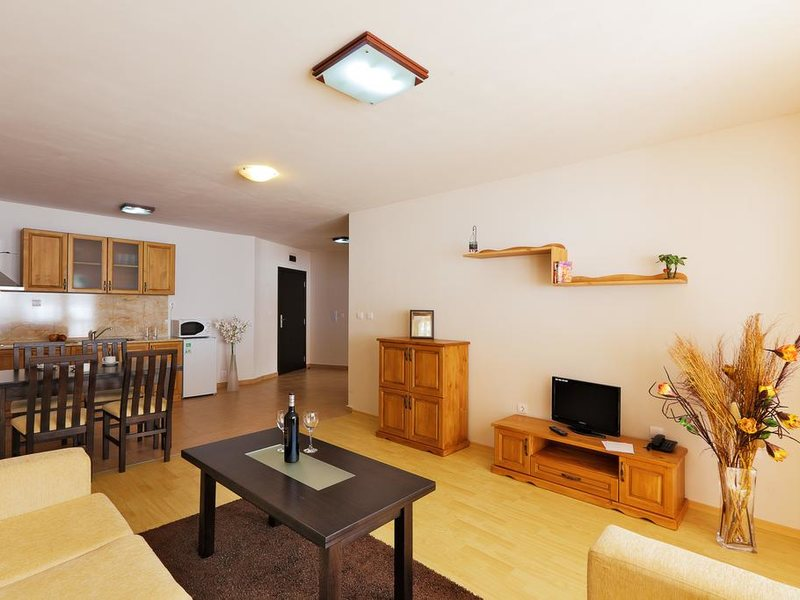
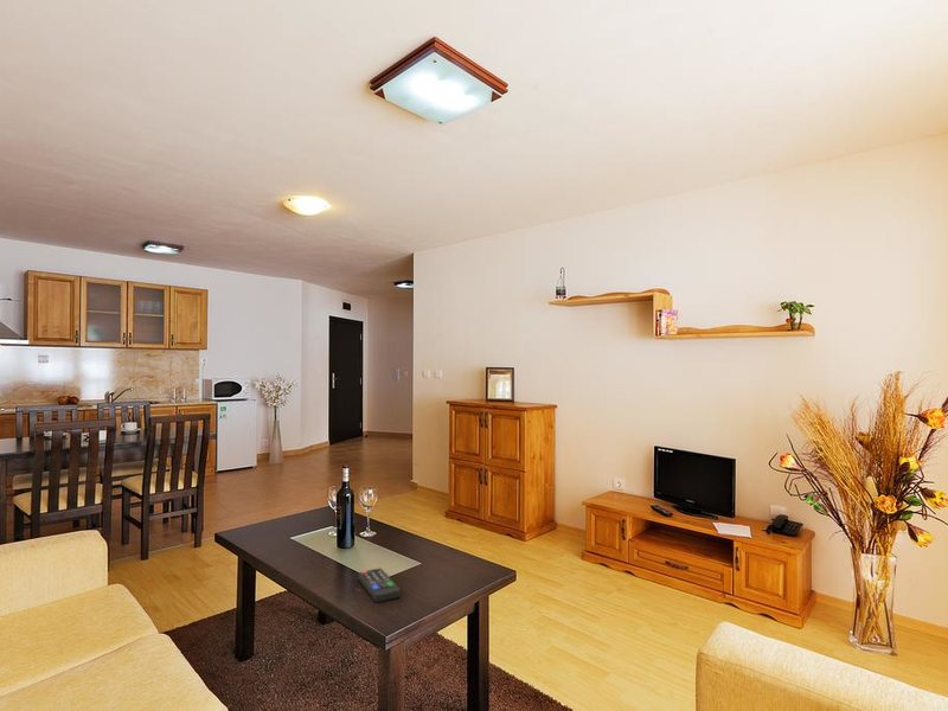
+ remote control [358,566,402,603]
